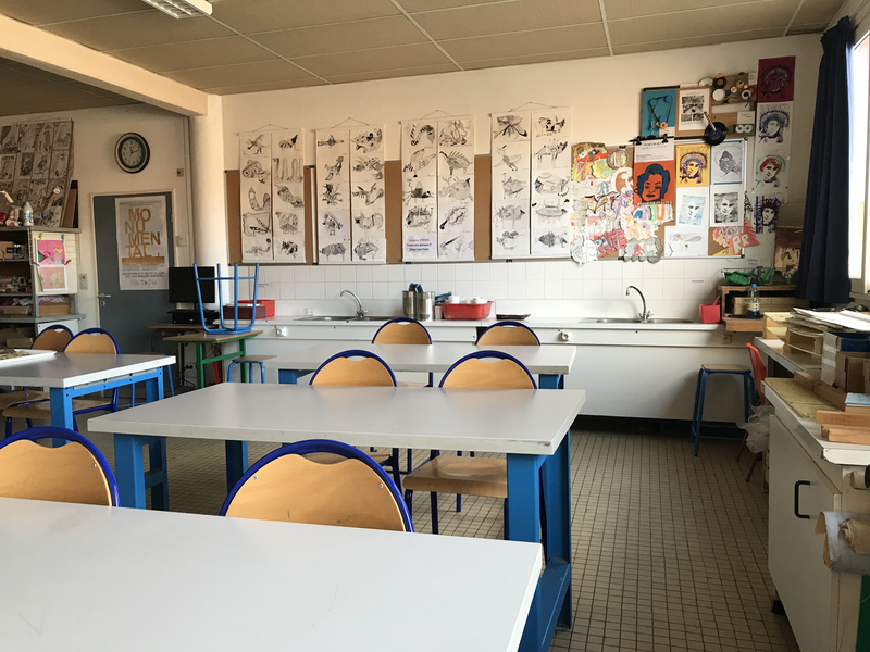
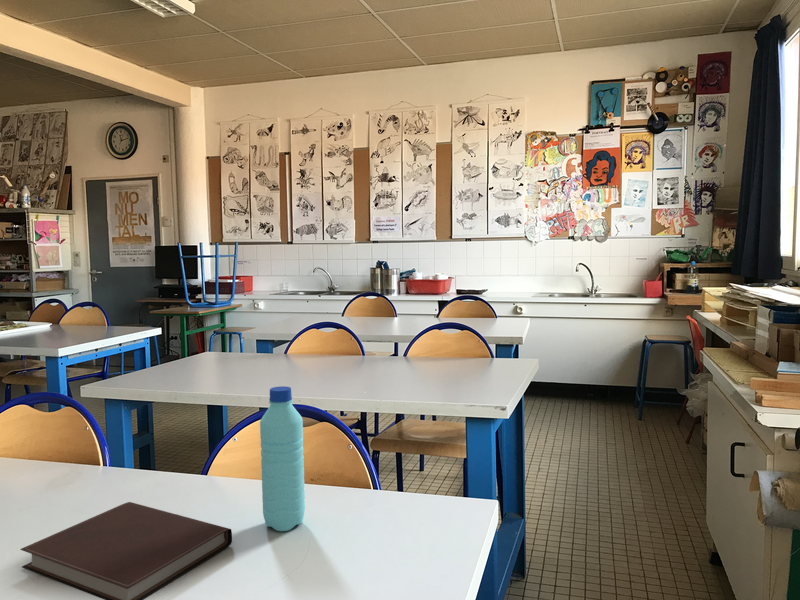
+ water bottle [259,385,306,532]
+ notebook [19,501,233,600]
